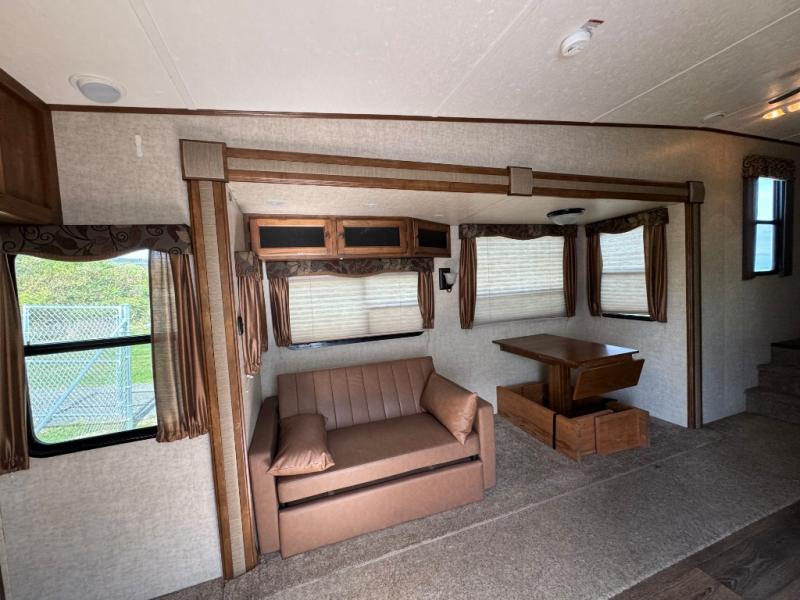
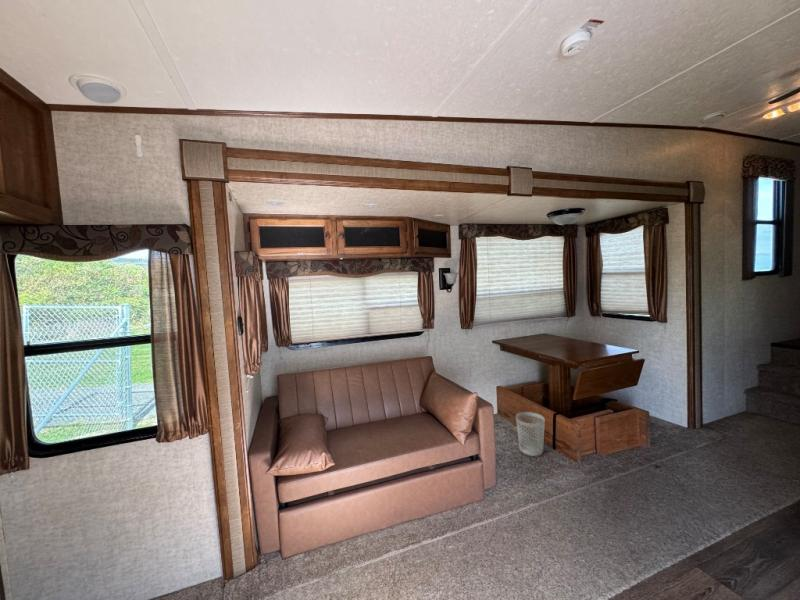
+ wastebasket [515,411,546,457]
